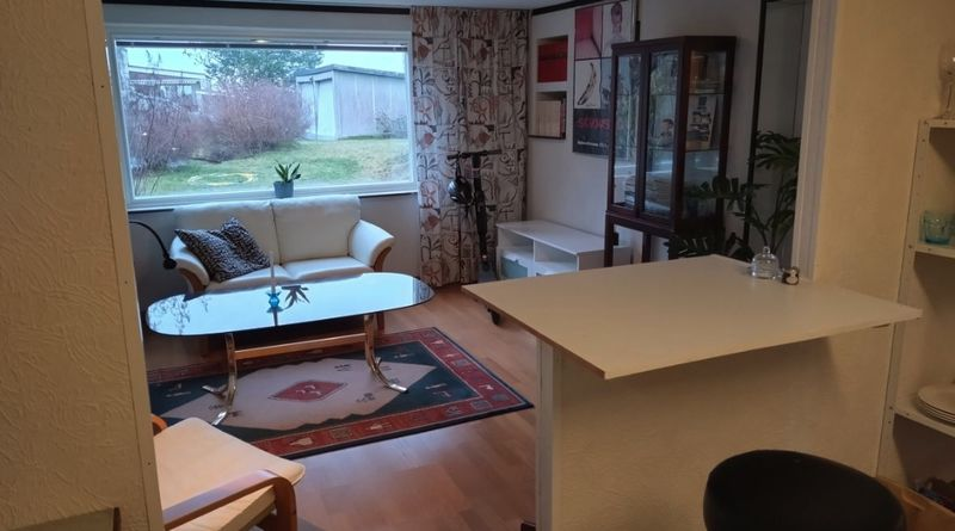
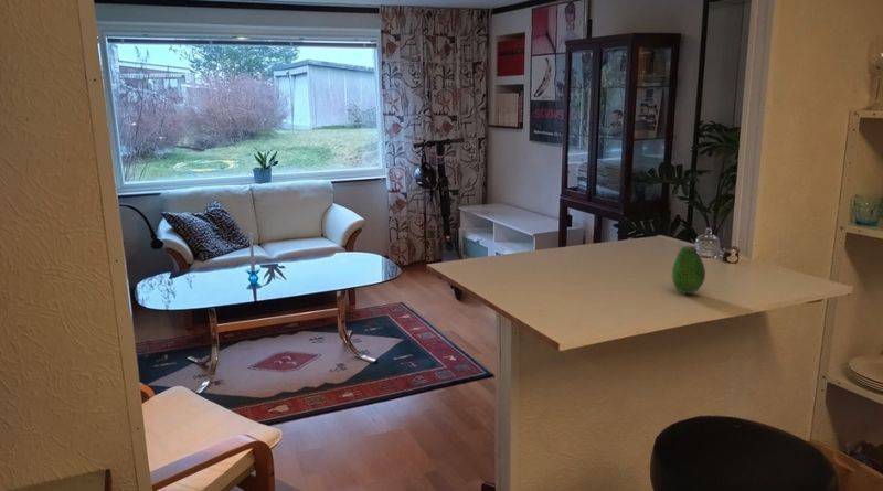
+ fruit [671,245,706,295]
